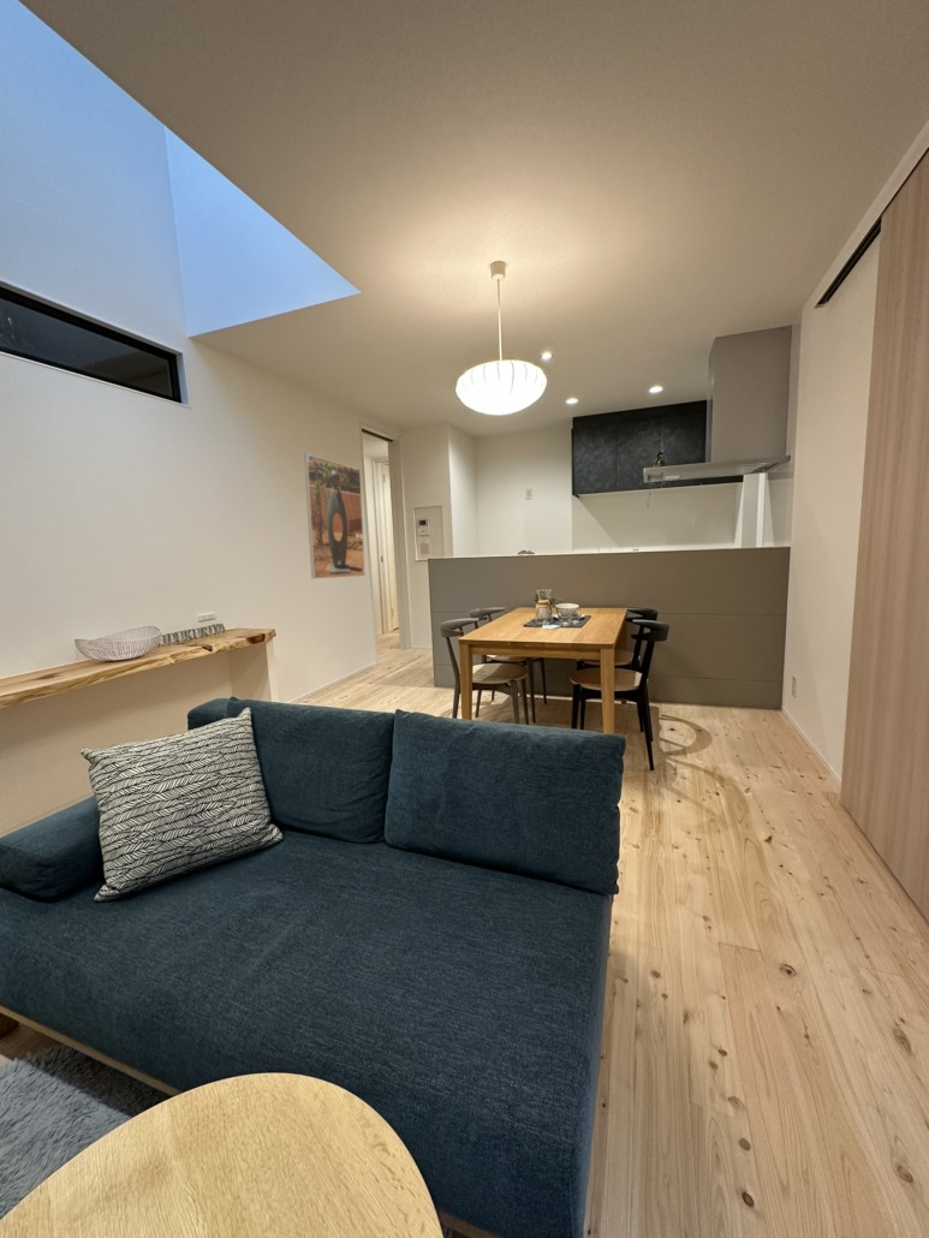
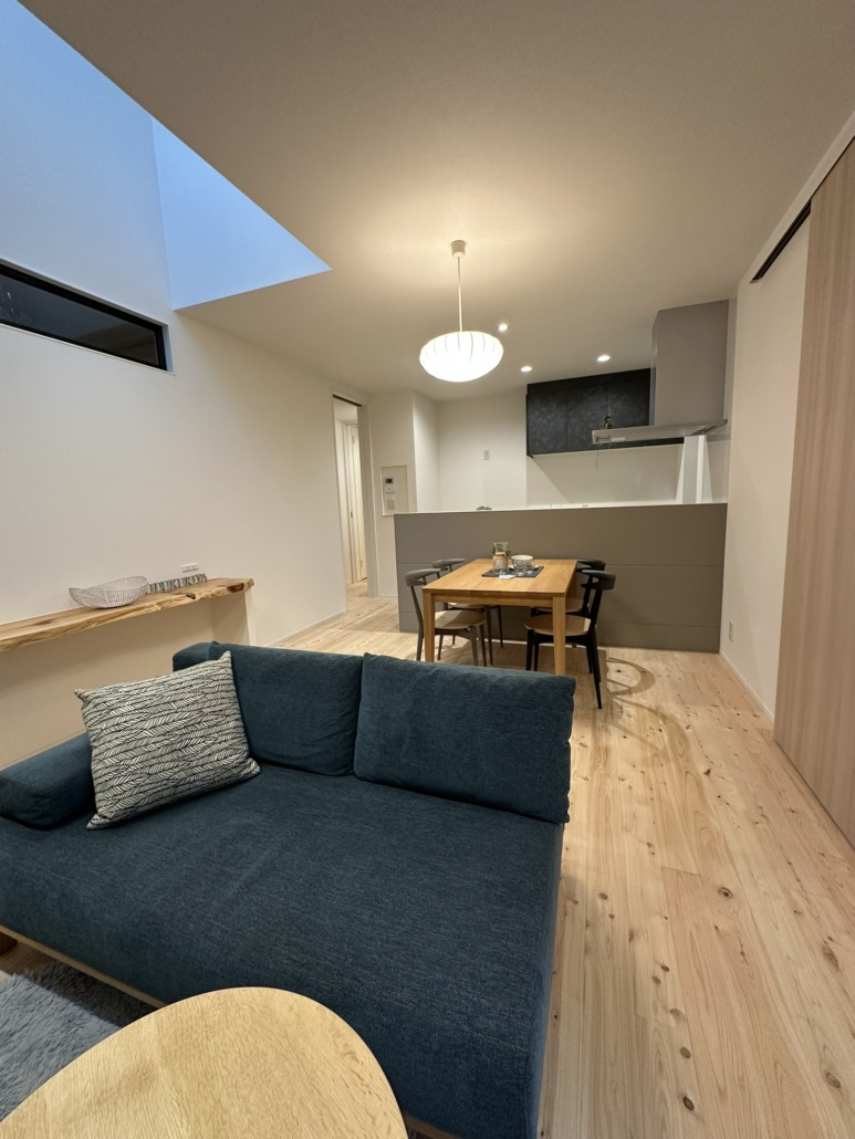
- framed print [303,452,367,581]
